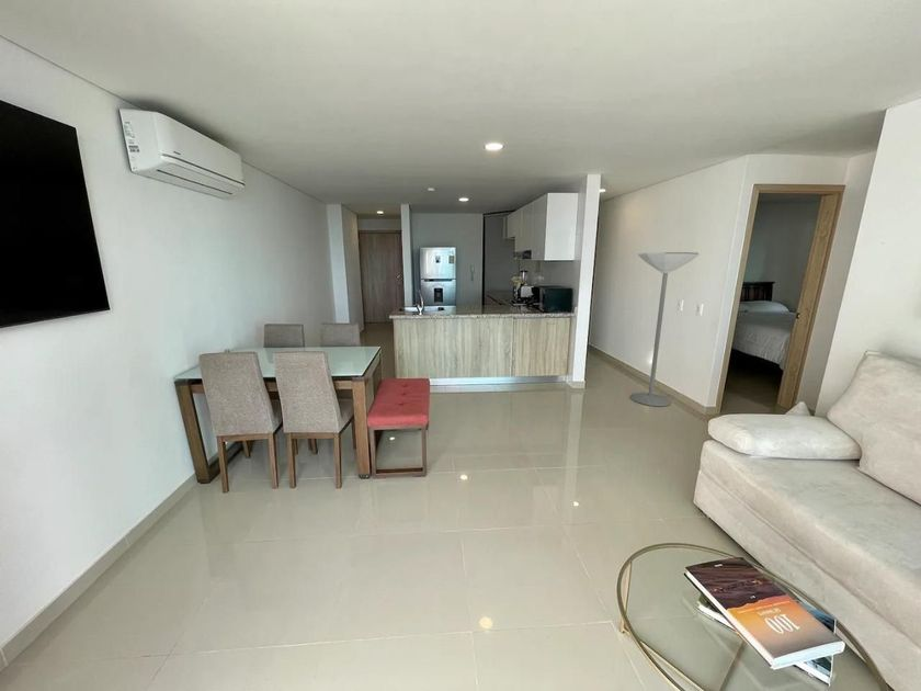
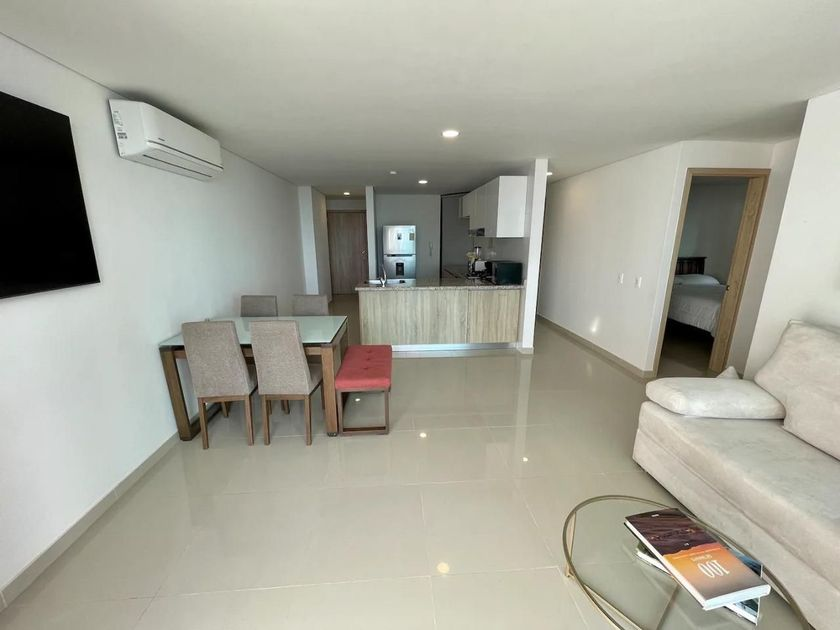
- floor lamp [628,251,700,407]
